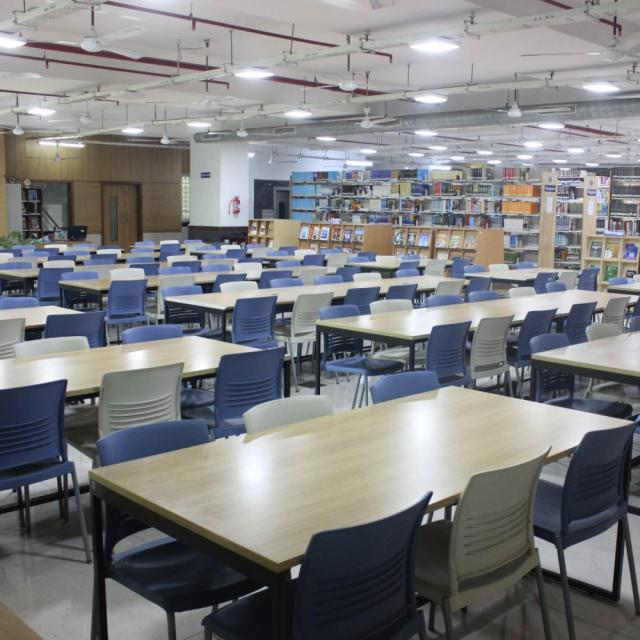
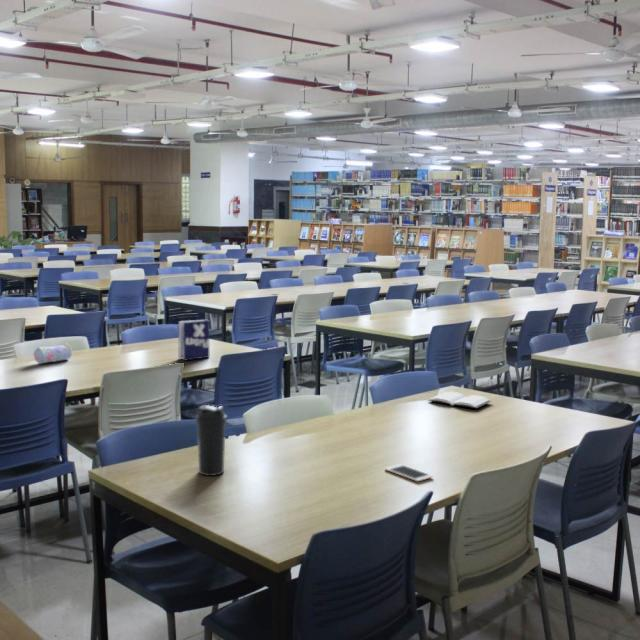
+ cell phone [384,463,434,482]
+ pencil case [33,342,73,365]
+ water bottle [195,404,227,477]
+ book [427,391,492,409]
+ book [177,319,210,362]
